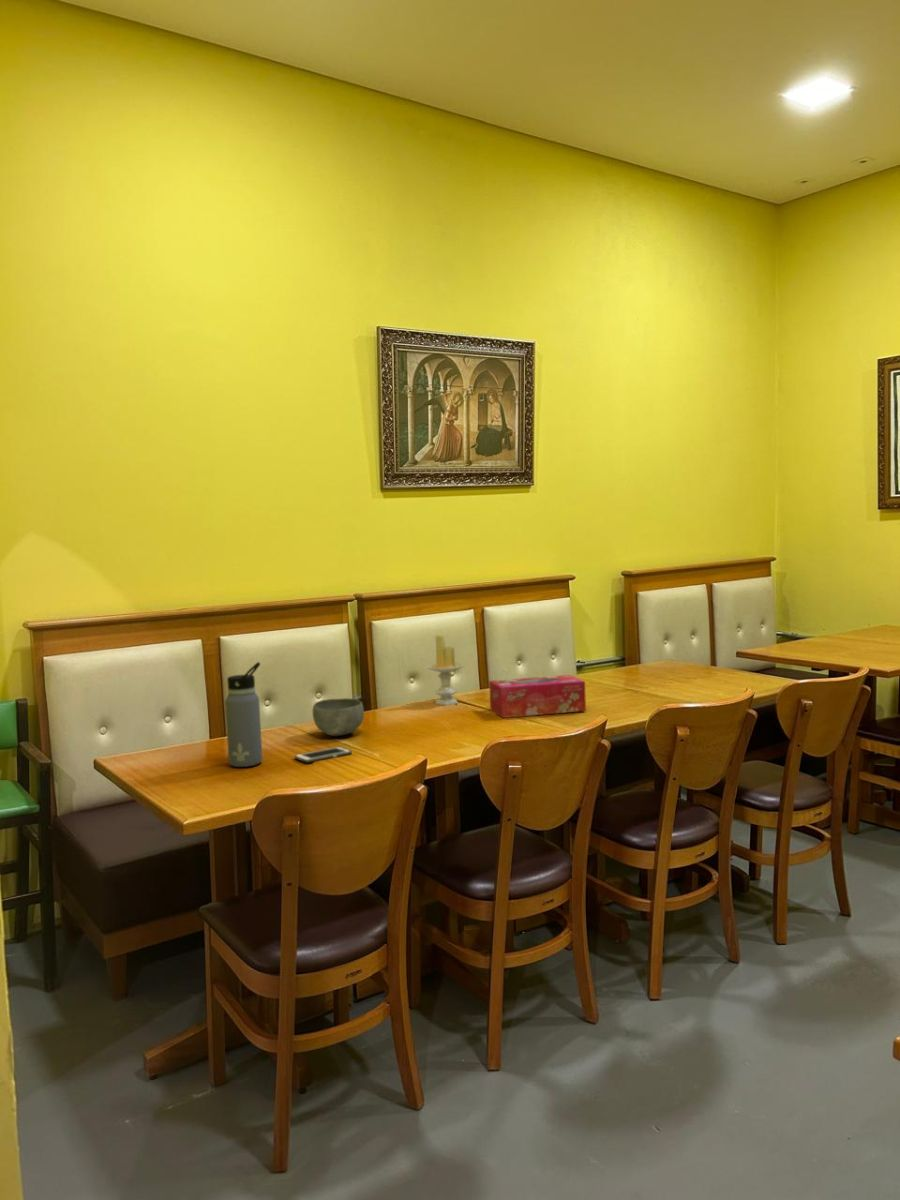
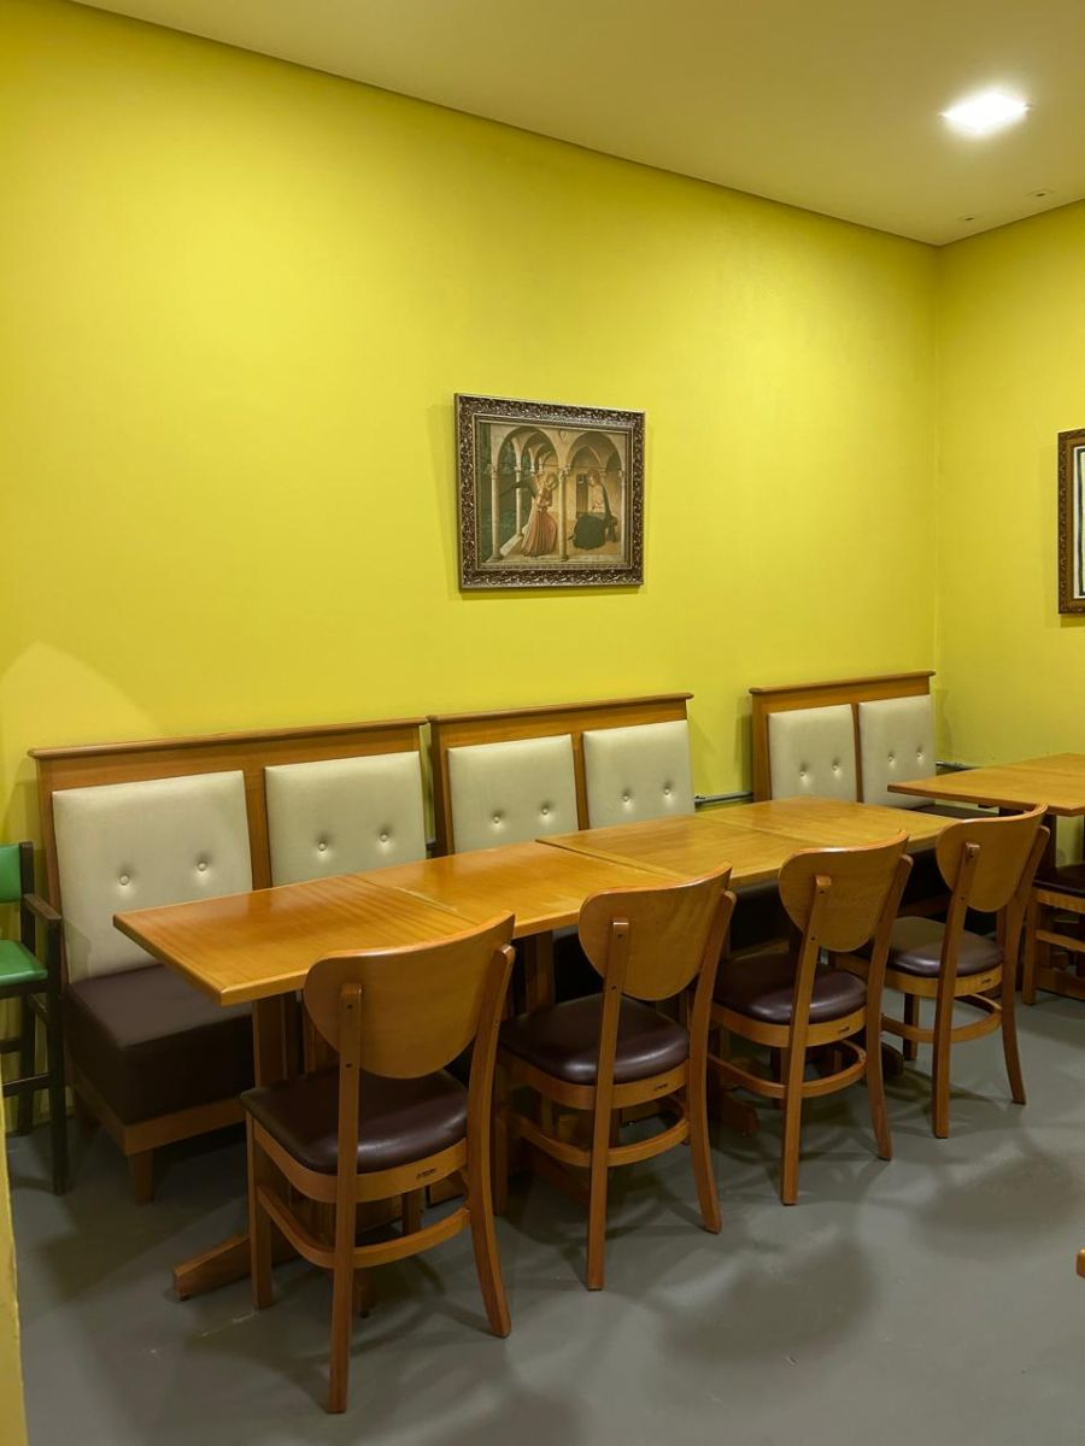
- water bottle [224,661,263,768]
- candle [426,634,464,706]
- tissue box [488,674,587,719]
- bowl [312,697,365,737]
- cell phone [294,746,353,764]
